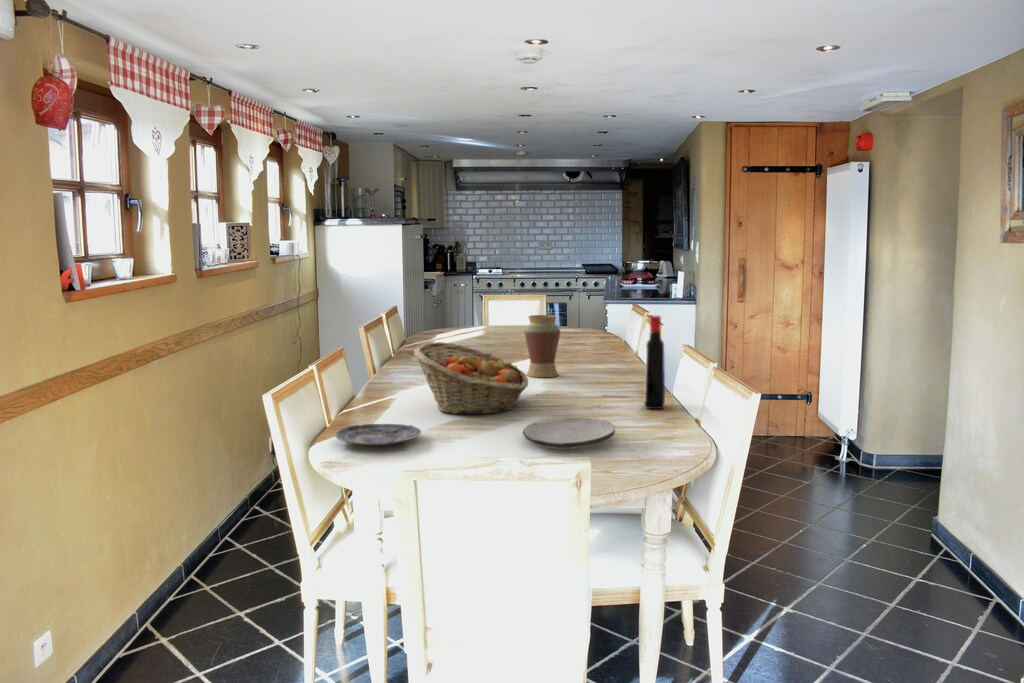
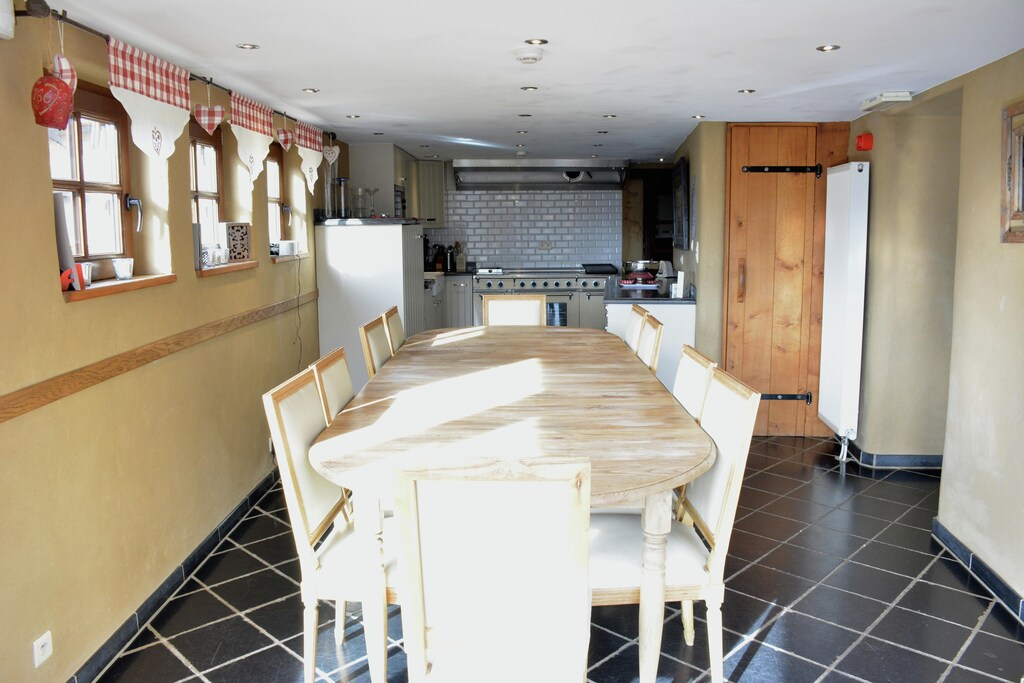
- fruit basket [413,341,530,415]
- vase [523,314,561,378]
- plate [334,423,422,447]
- liquor bottle [643,315,666,410]
- plate [522,417,616,450]
